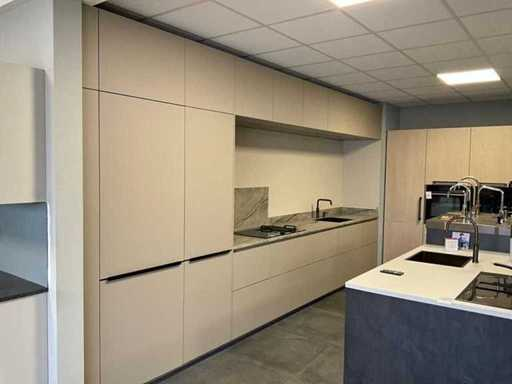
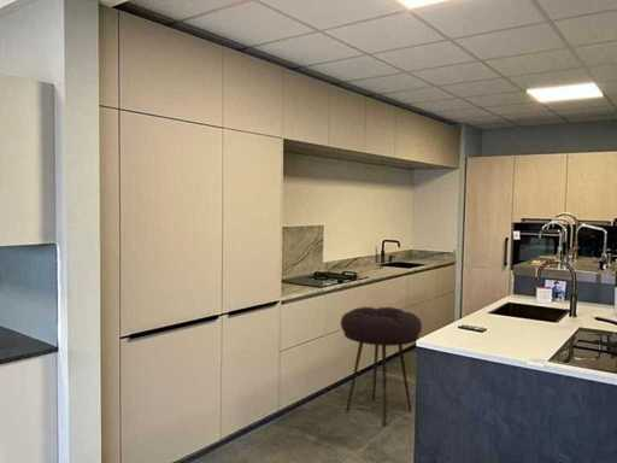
+ stool [340,306,423,427]
